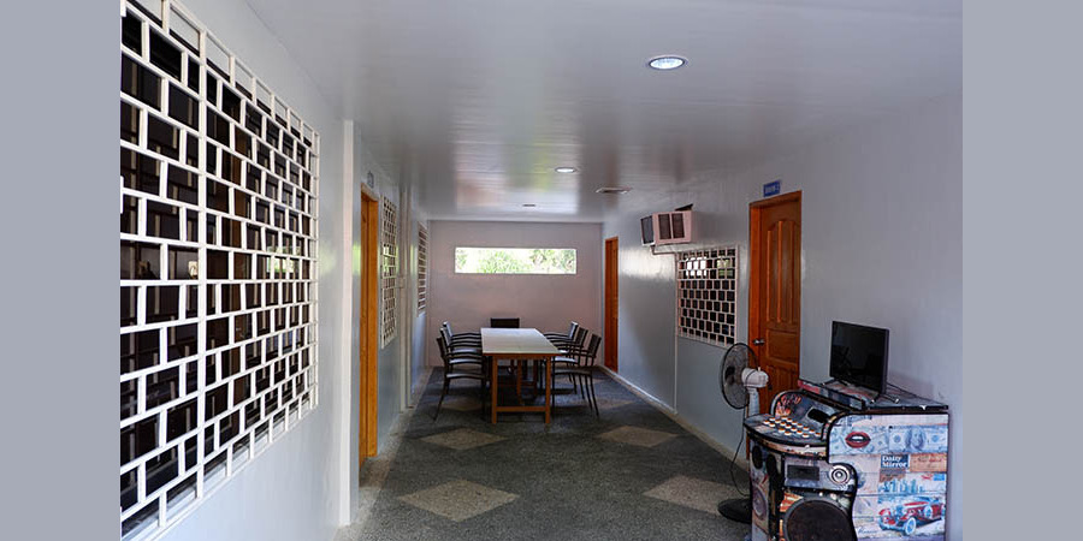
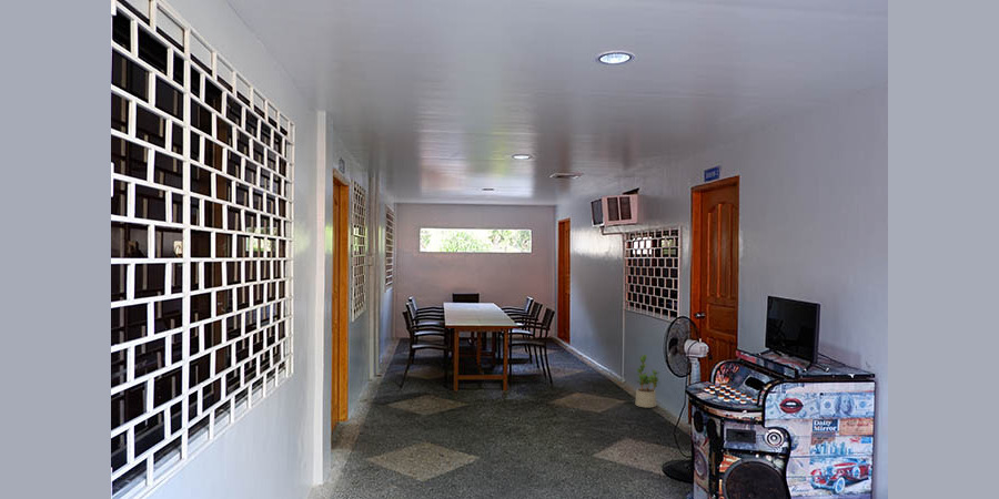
+ potted plant [634,354,660,408]
